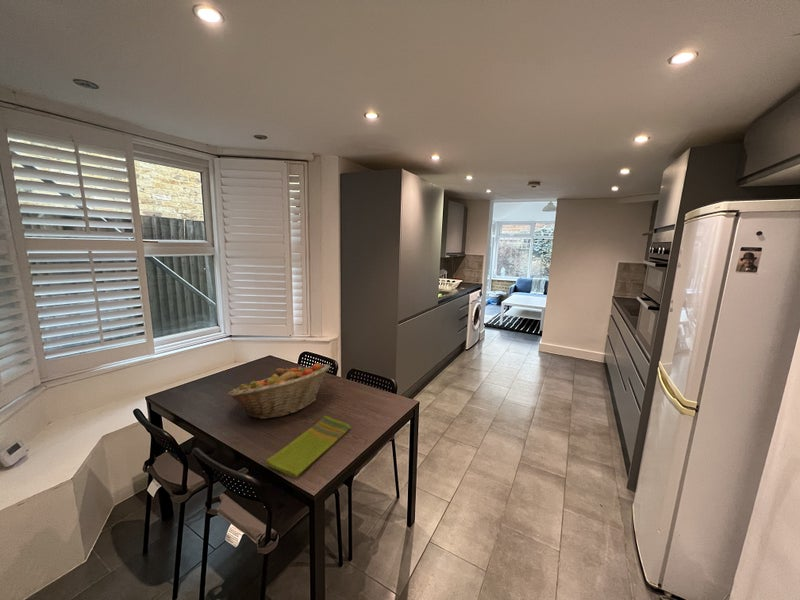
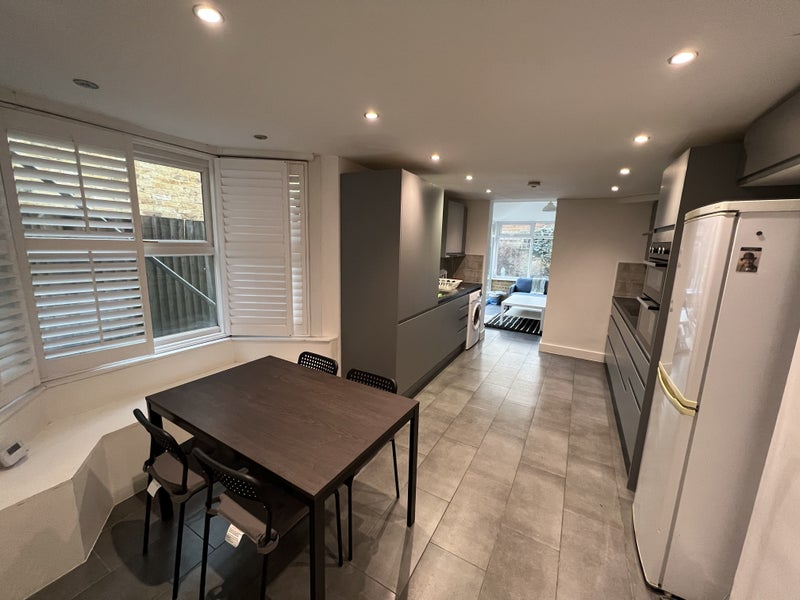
- dish towel [265,415,352,479]
- fruit basket [227,362,331,420]
